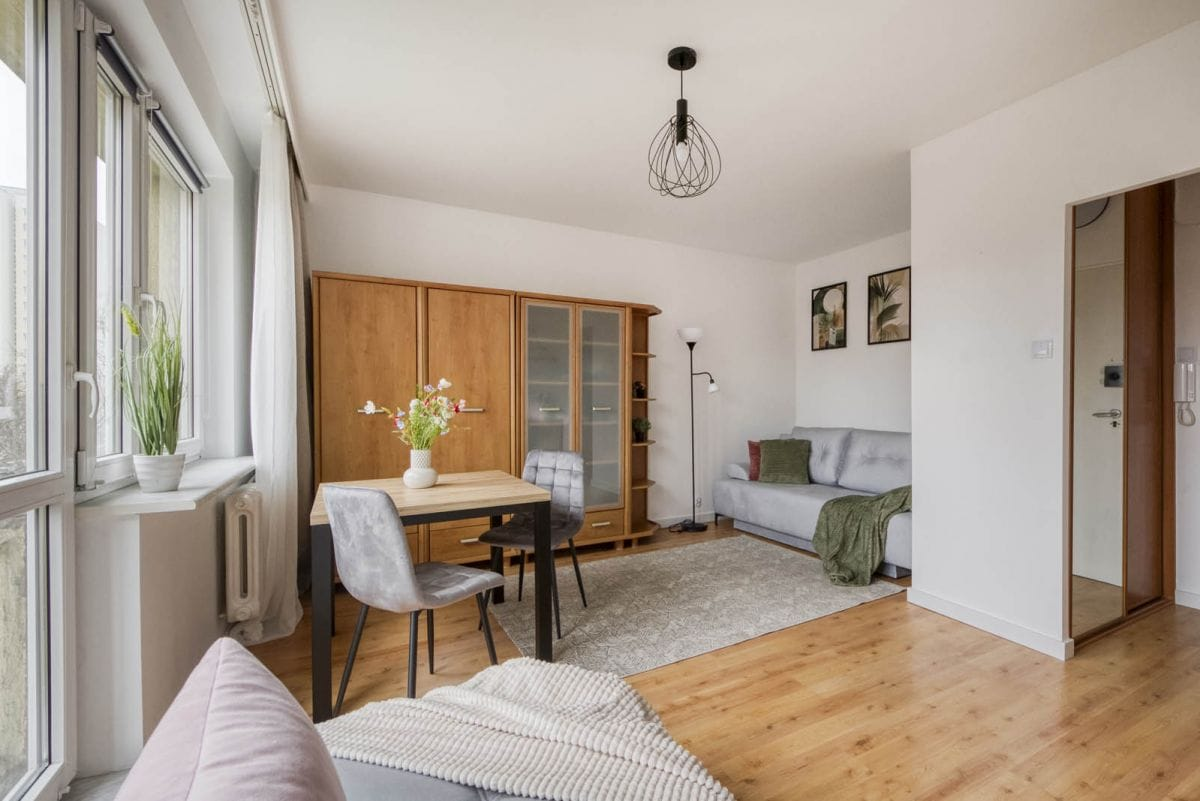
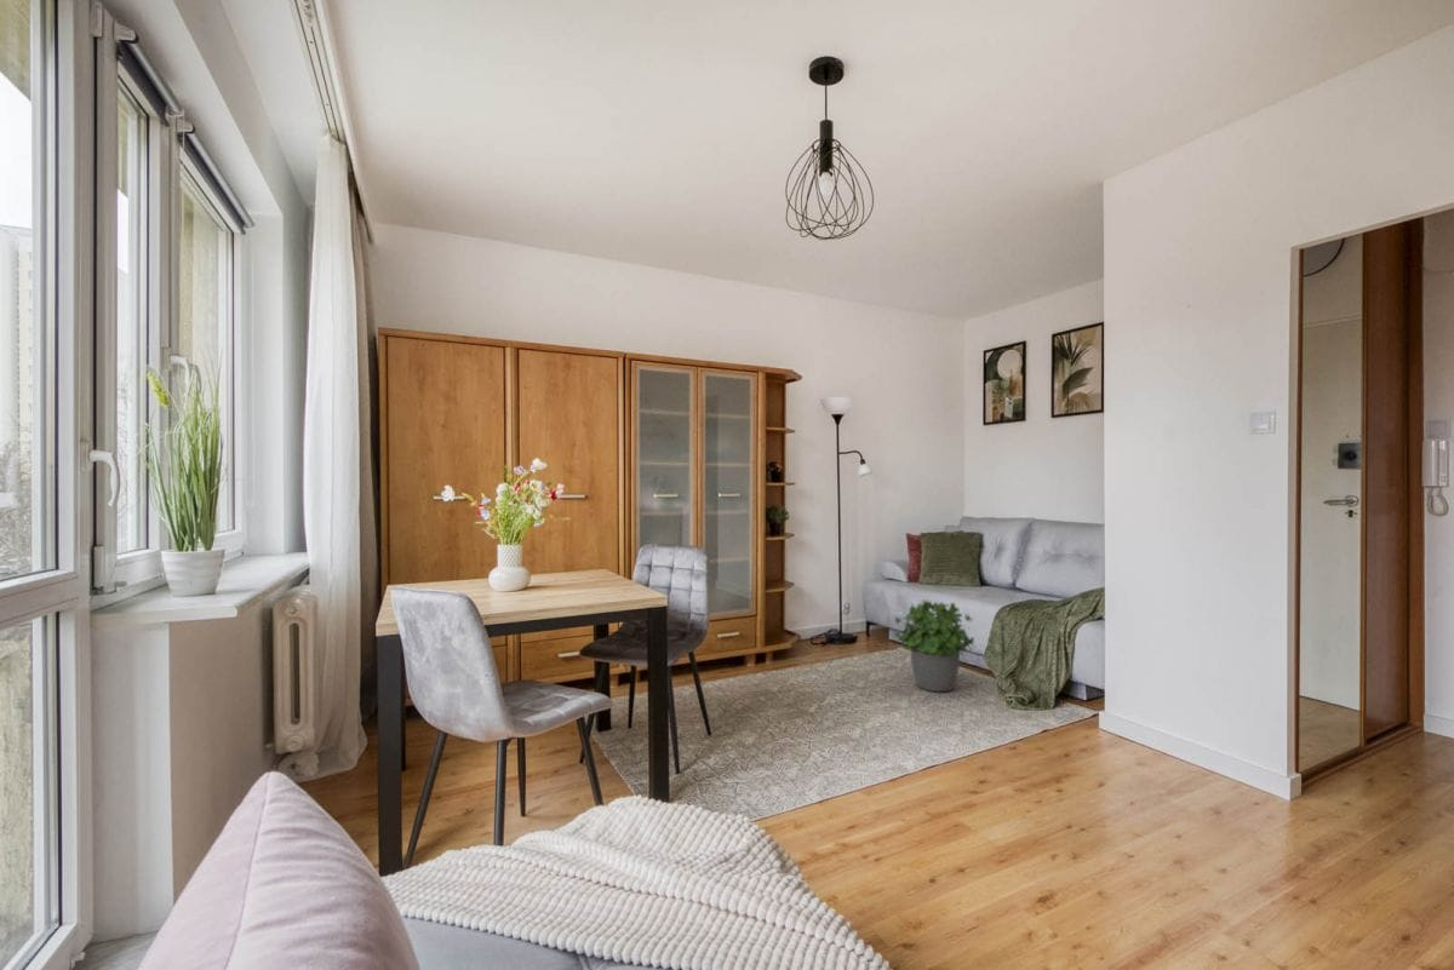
+ potted plant [893,597,977,693]
